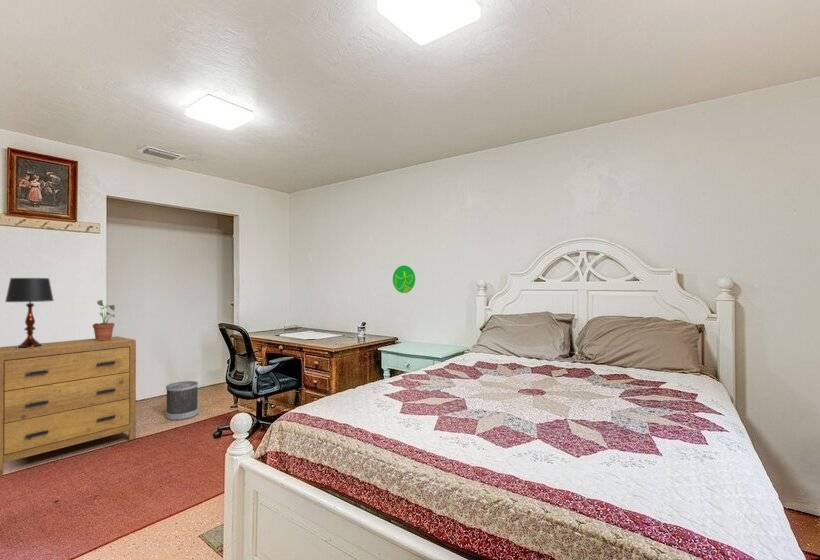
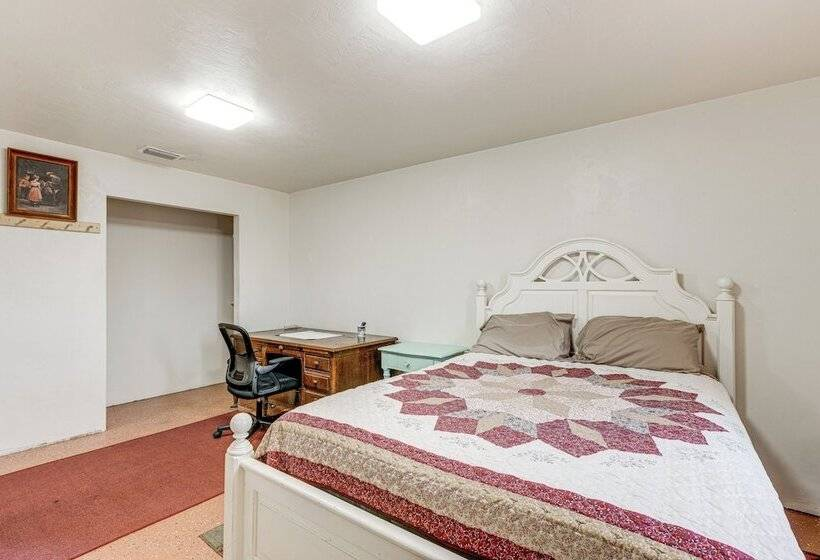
- dresser [0,335,137,476]
- wastebasket [165,380,199,421]
- table lamp [4,277,55,349]
- decorative plate [392,264,416,294]
- potted plant [92,299,116,341]
